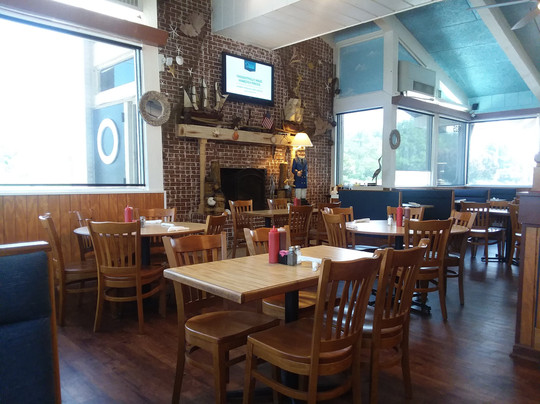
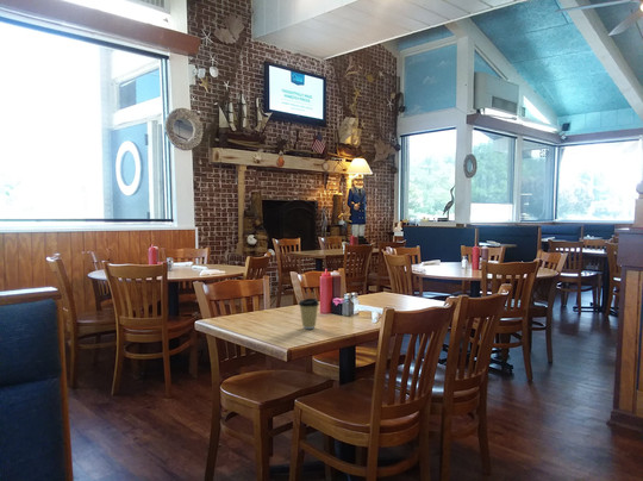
+ coffee cup [298,298,320,330]
